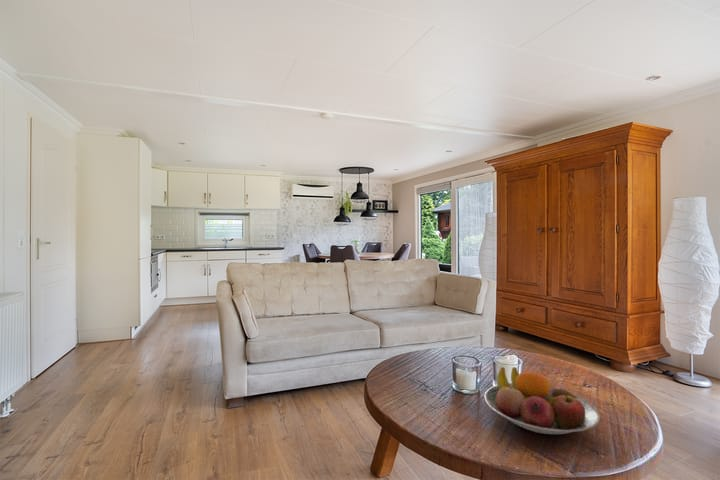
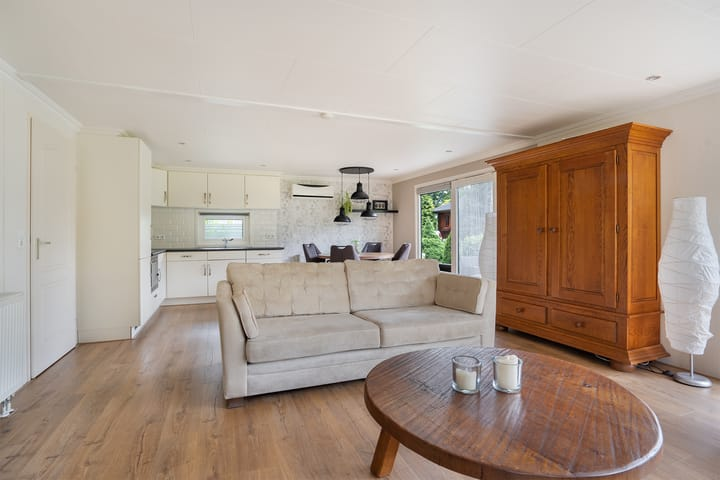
- fruit bowl [484,366,601,435]
